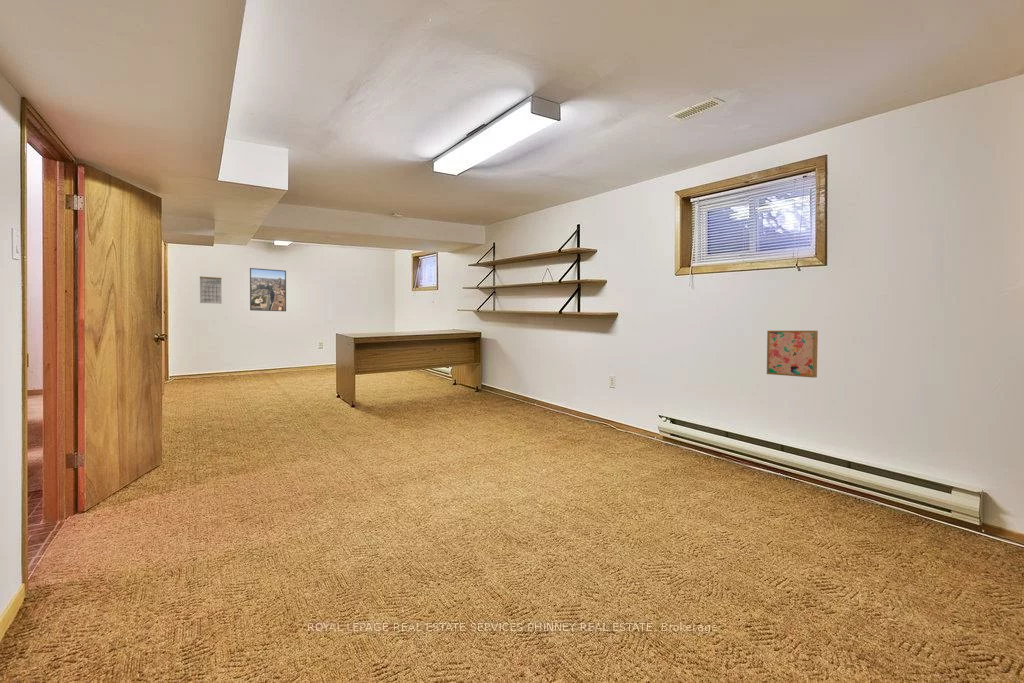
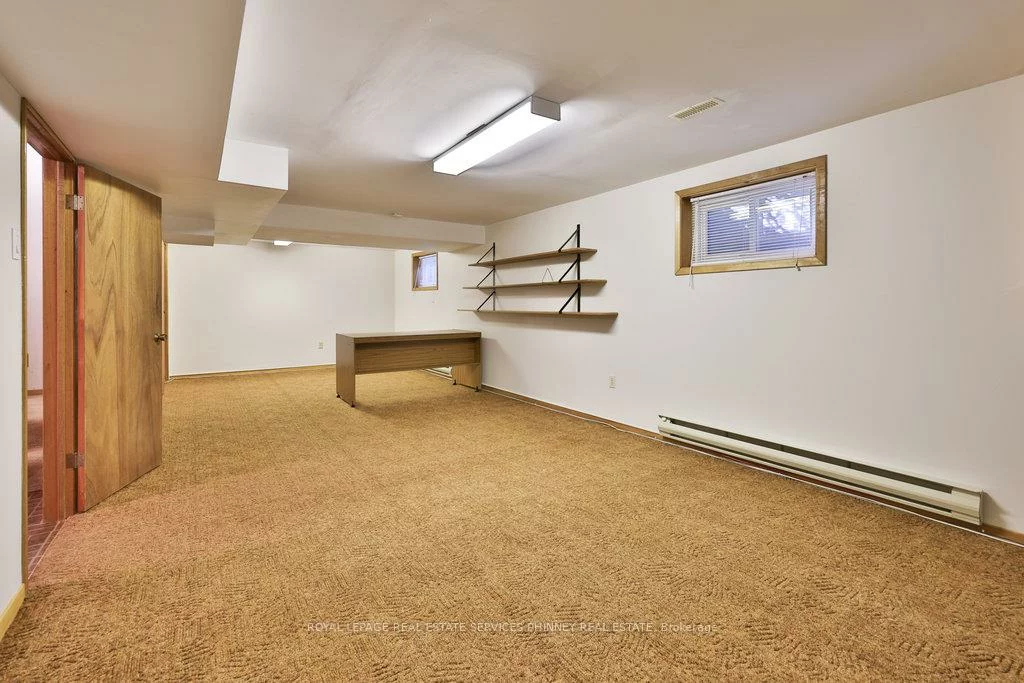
- calendar [199,272,223,305]
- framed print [249,267,287,312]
- wall art [766,330,819,379]
